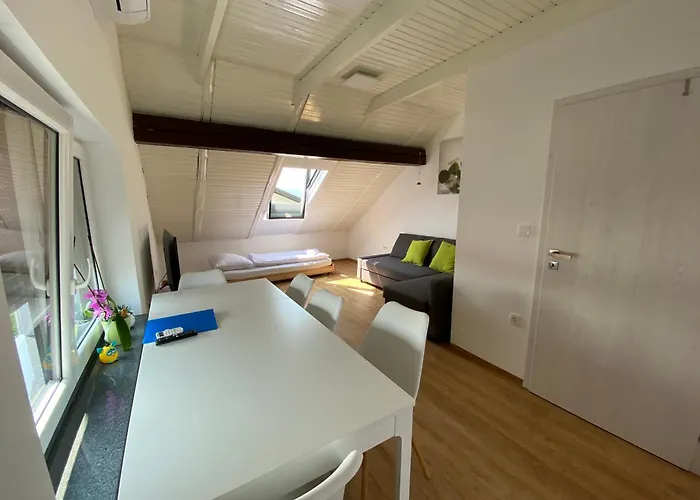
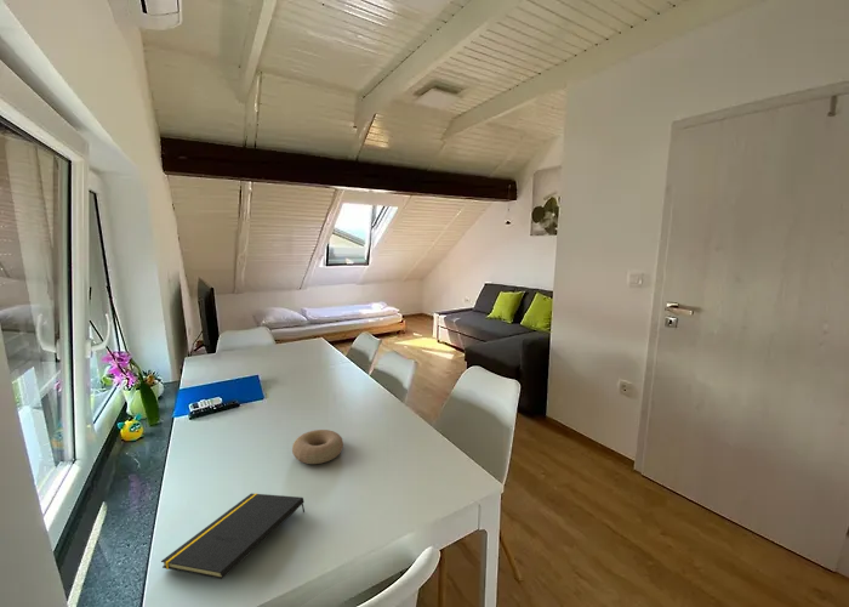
+ bowl [291,429,344,465]
+ notepad [160,492,306,580]
